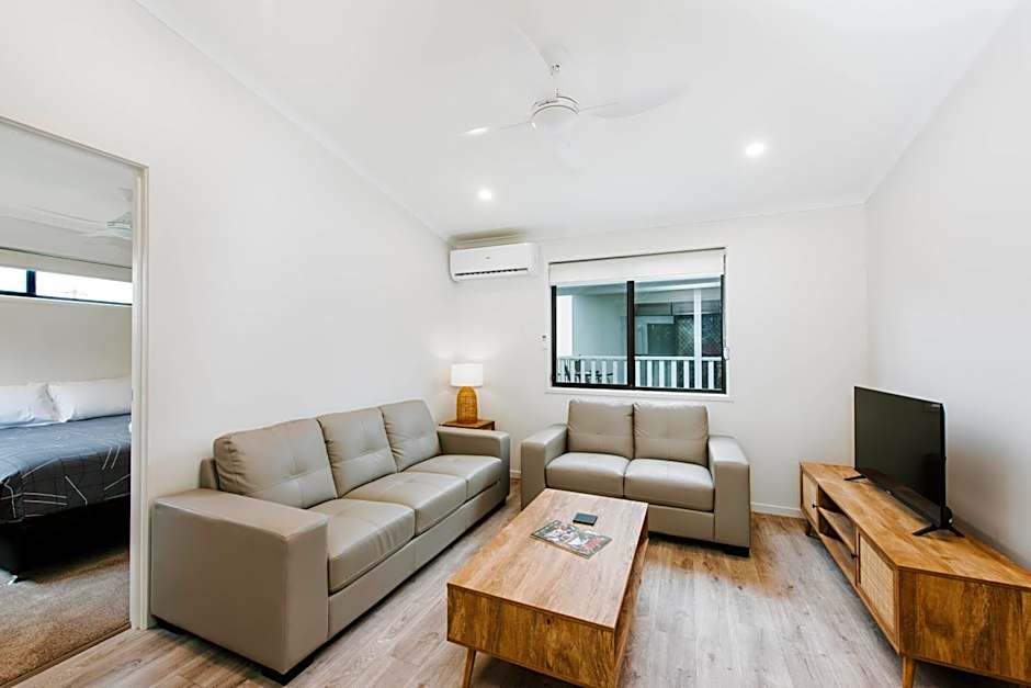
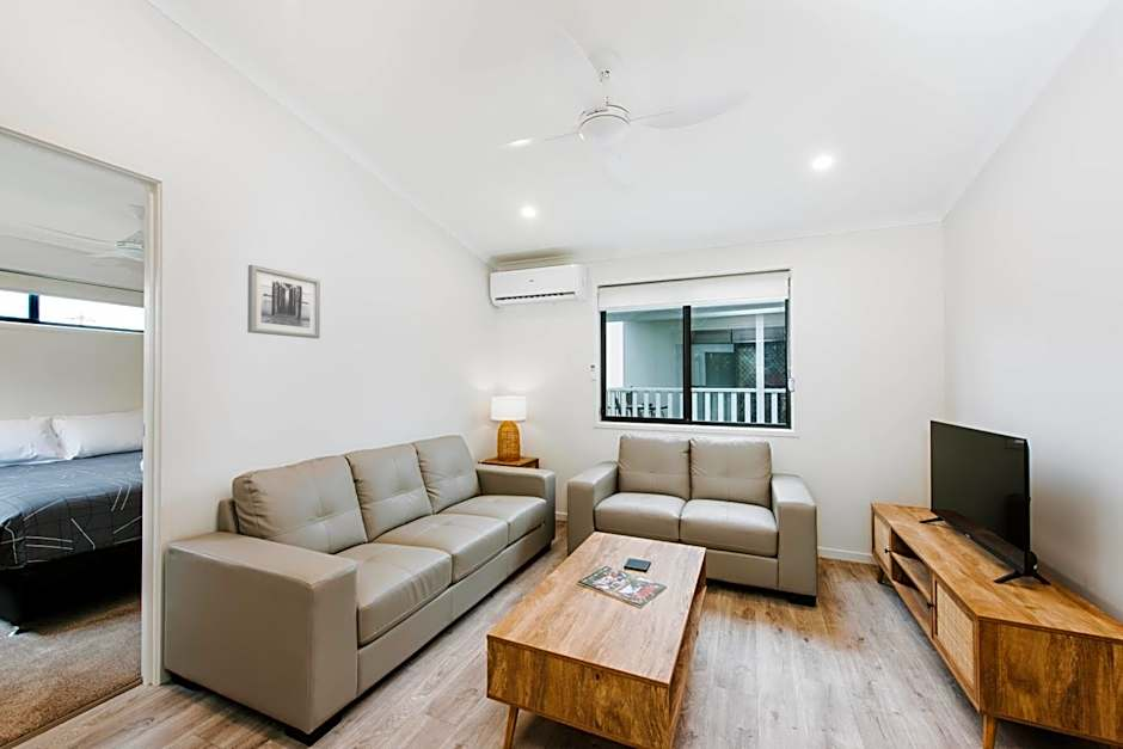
+ wall art [246,264,321,339]
